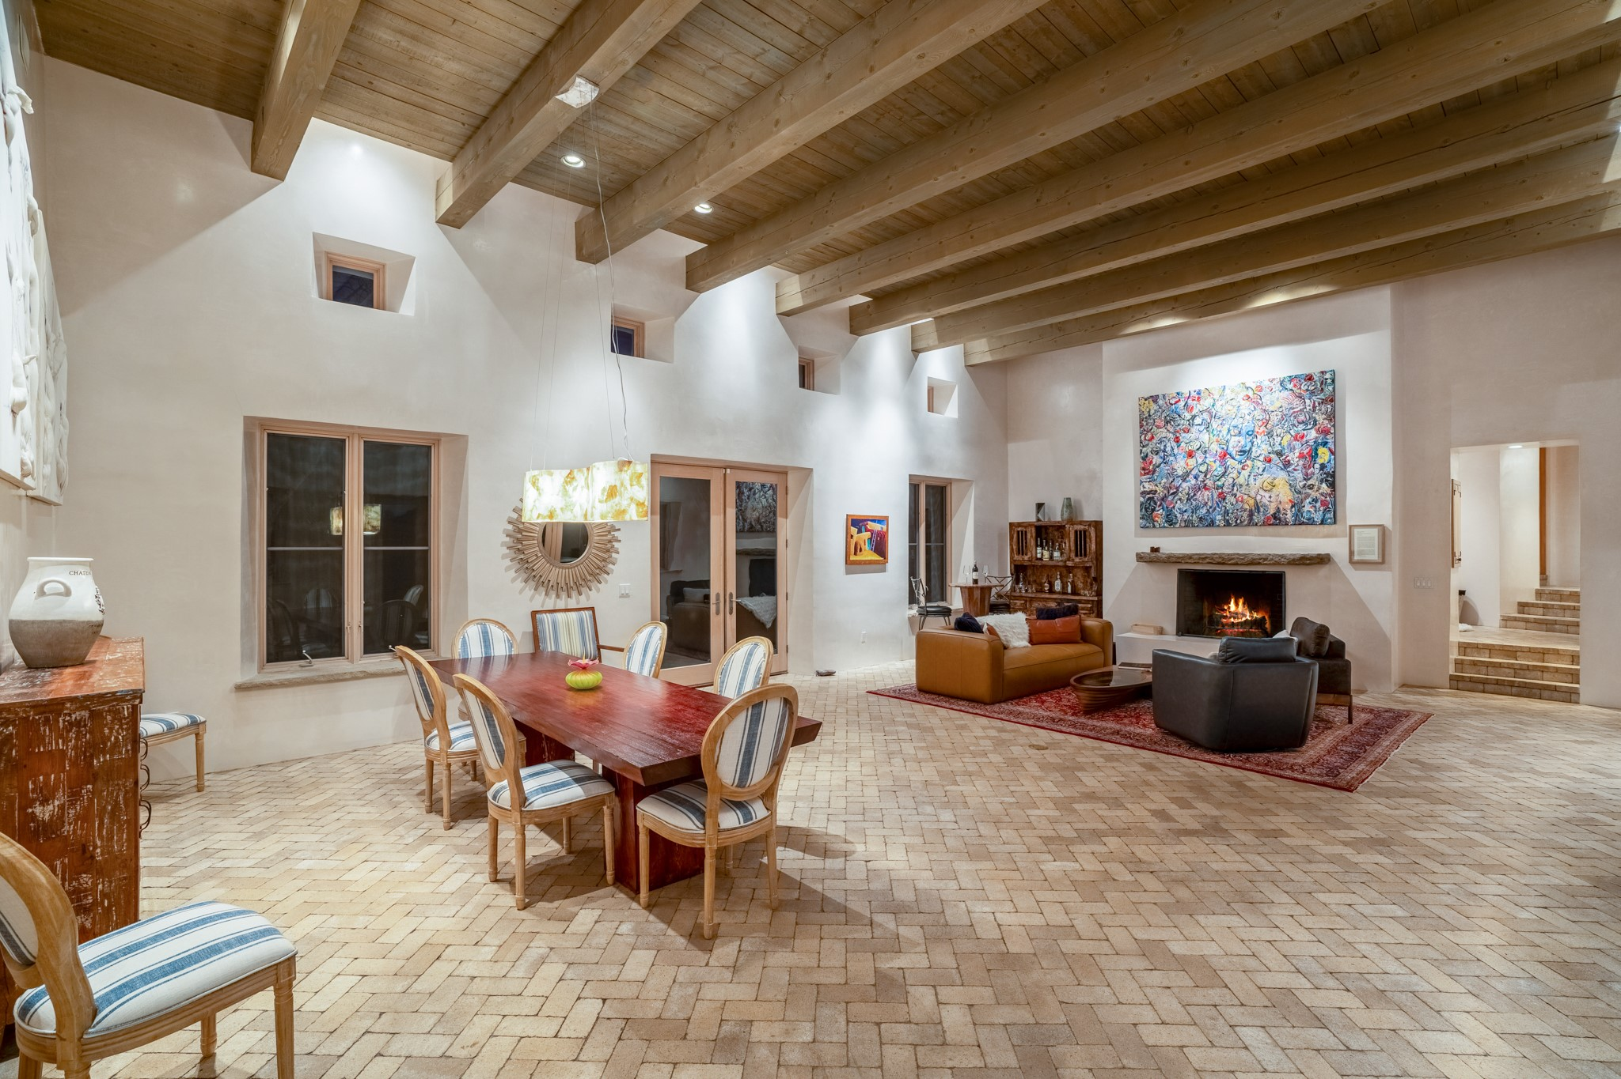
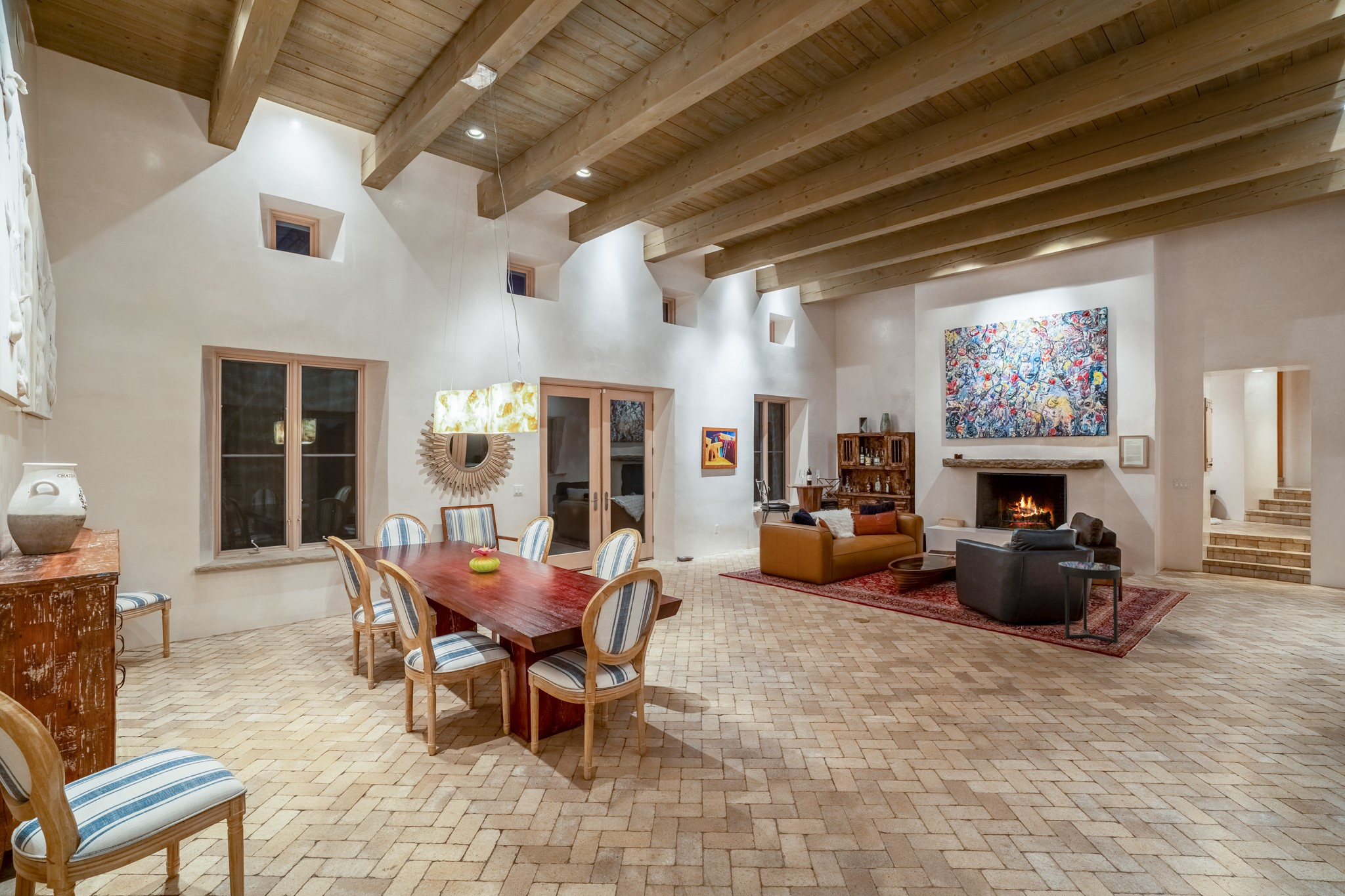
+ side table [1058,561,1121,643]
